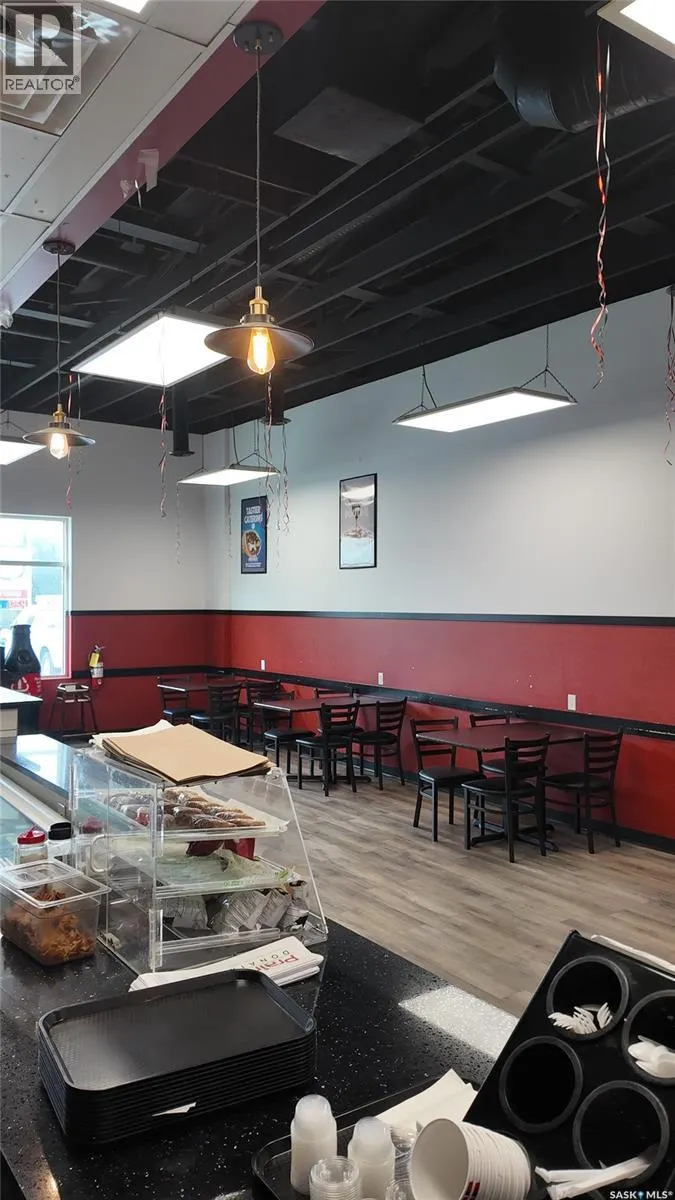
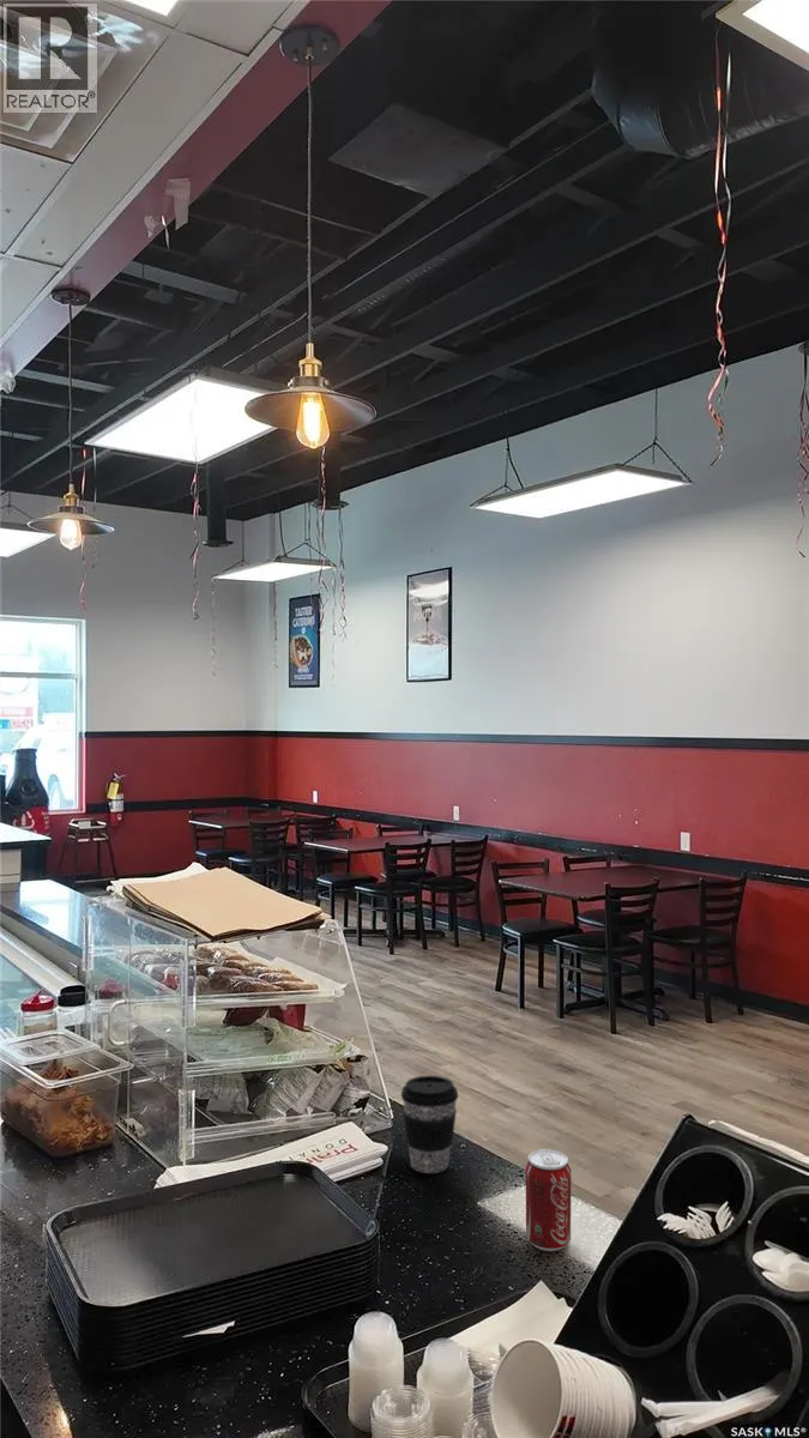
+ beverage can [524,1148,572,1252]
+ coffee cup [400,1075,459,1174]
